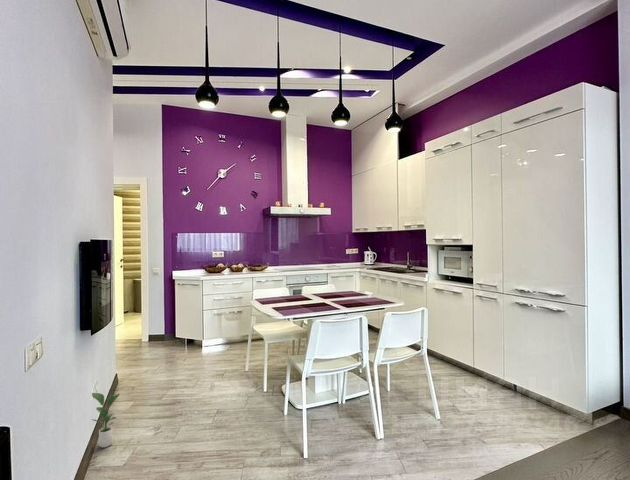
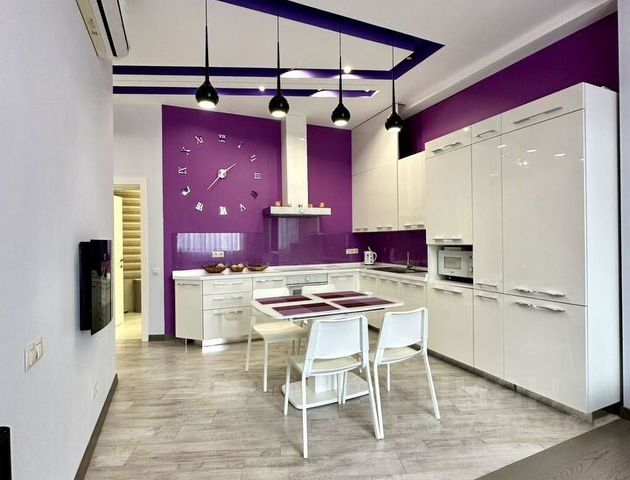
- potted plant [91,392,121,449]
